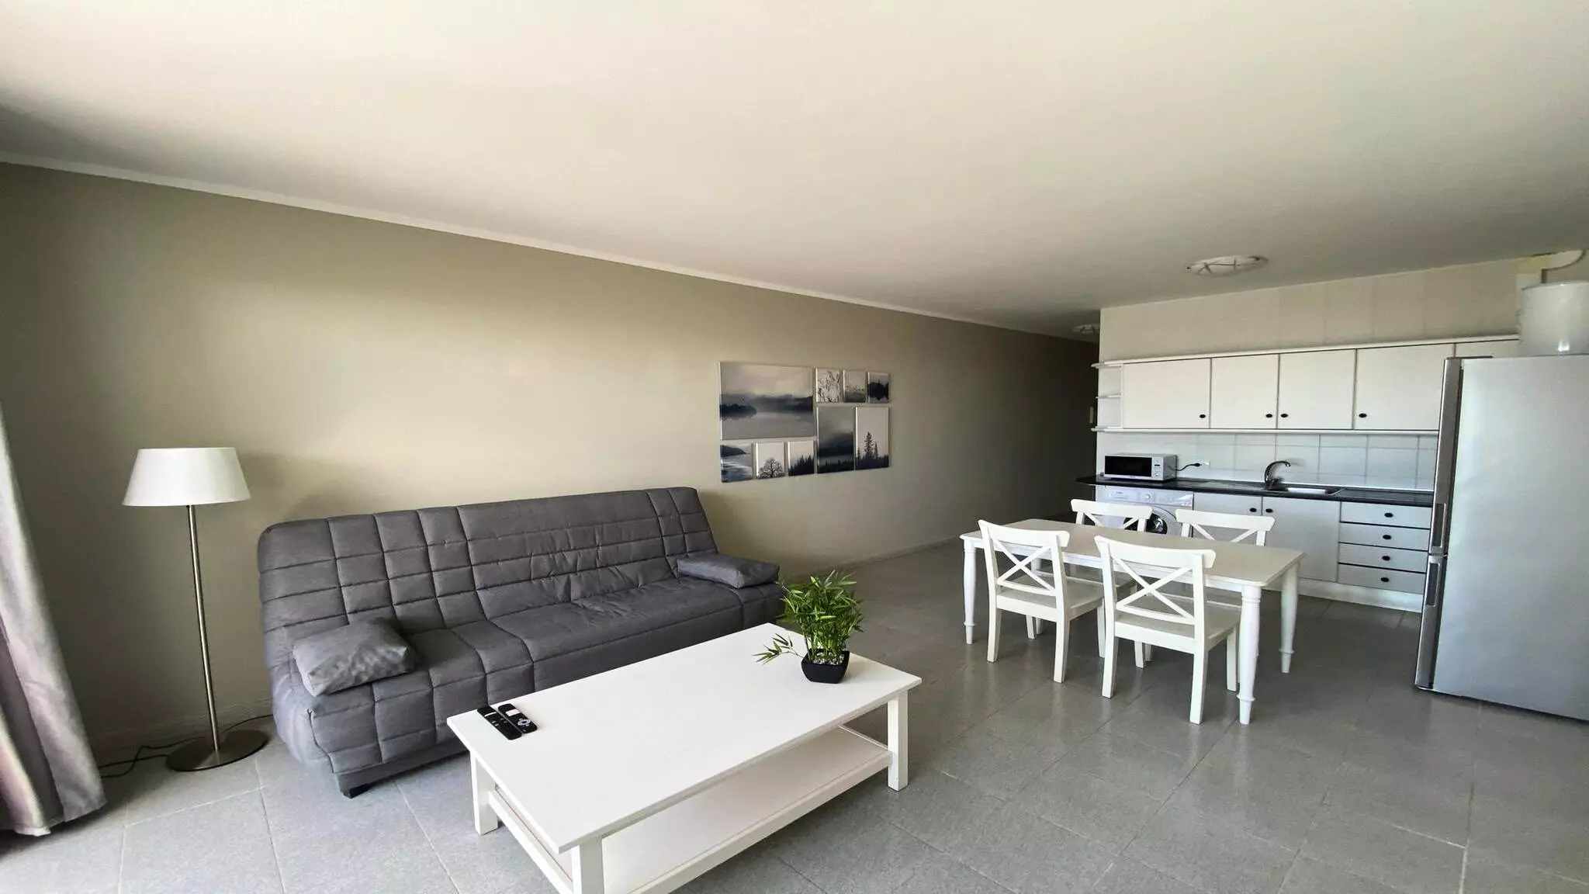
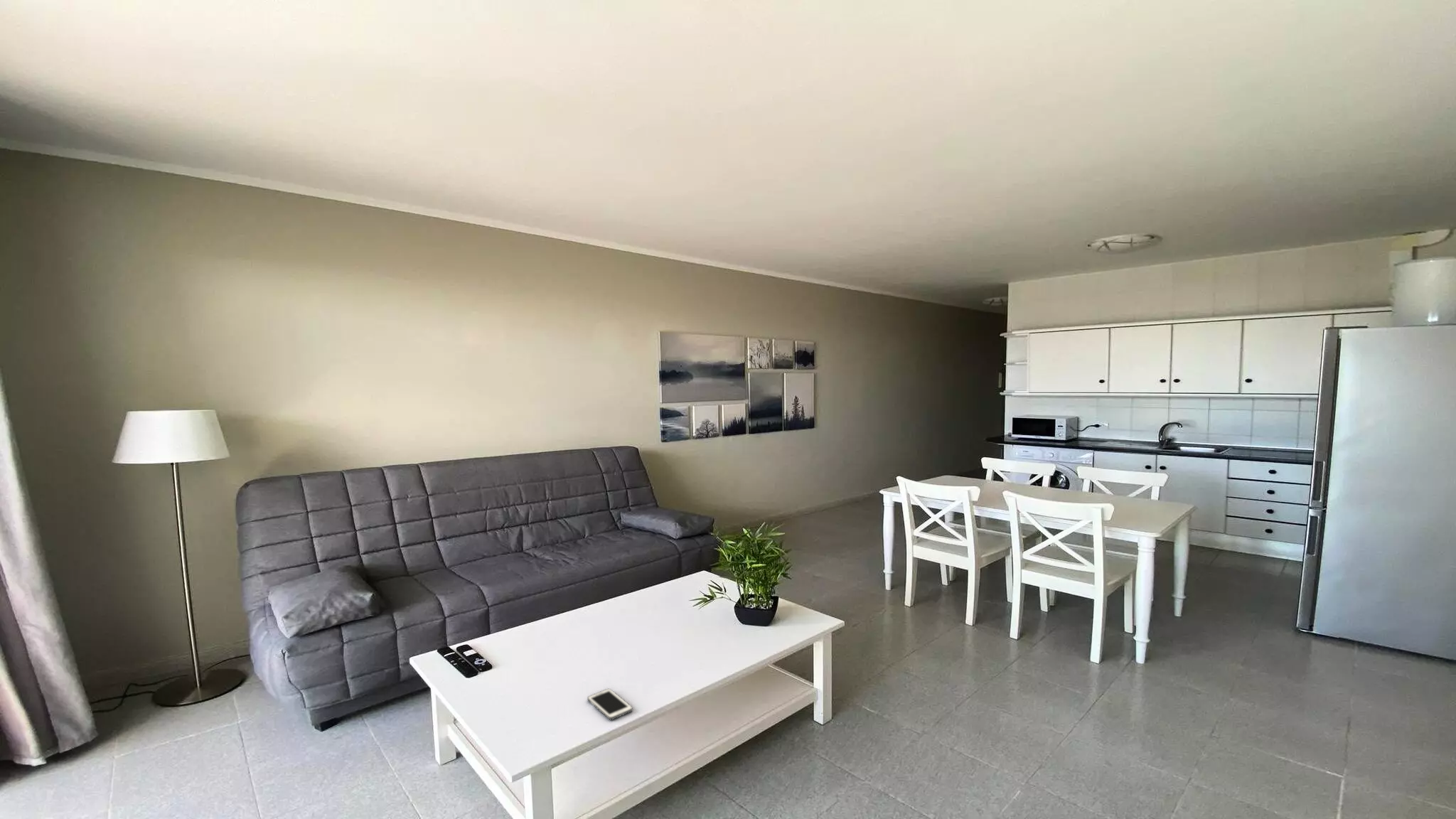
+ cell phone [587,688,633,721]
